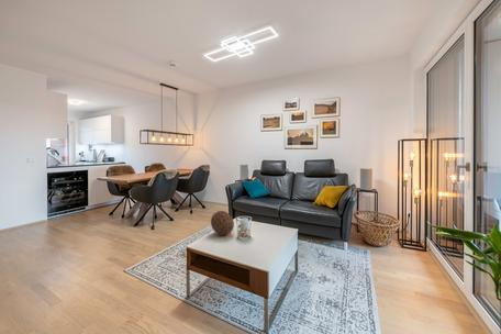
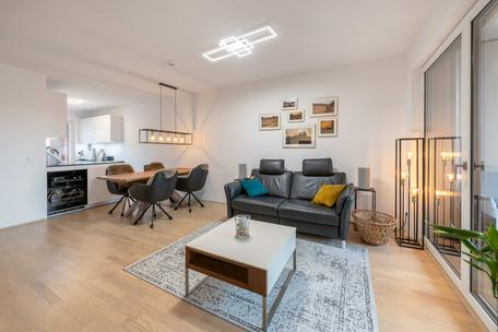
- decorative ball [210,210,235,236]
